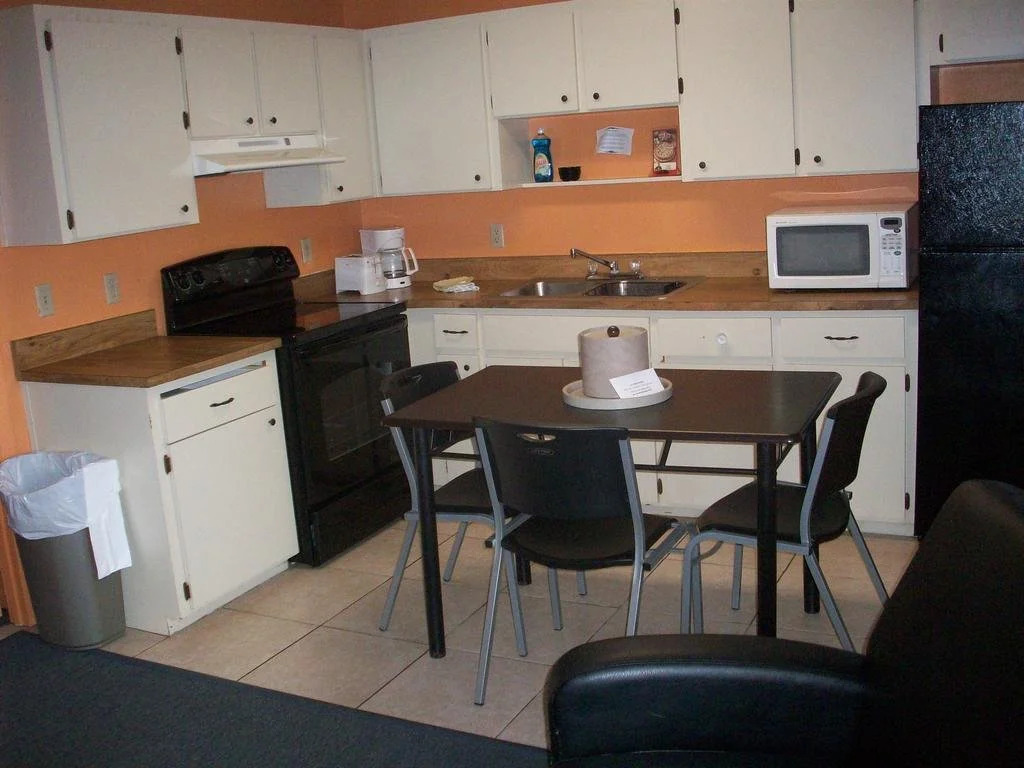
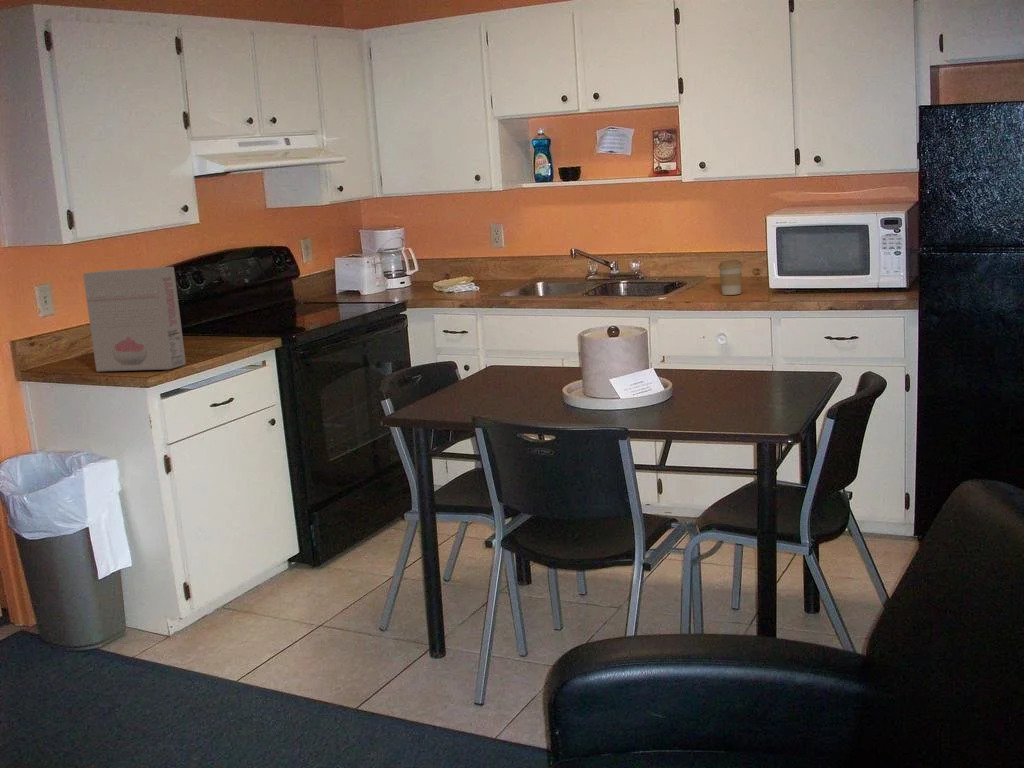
+ cereal box [82,266,187,373]
+ coffee cup [717,259,743,296]
